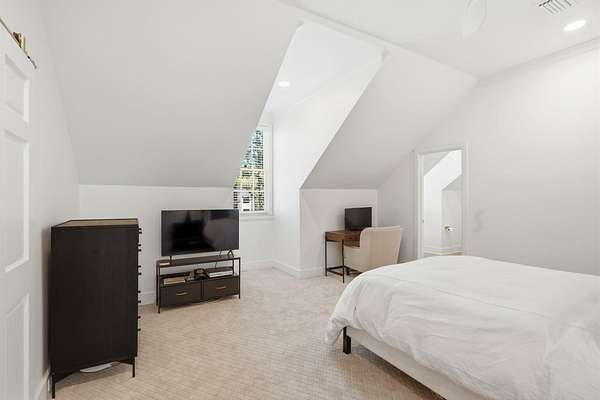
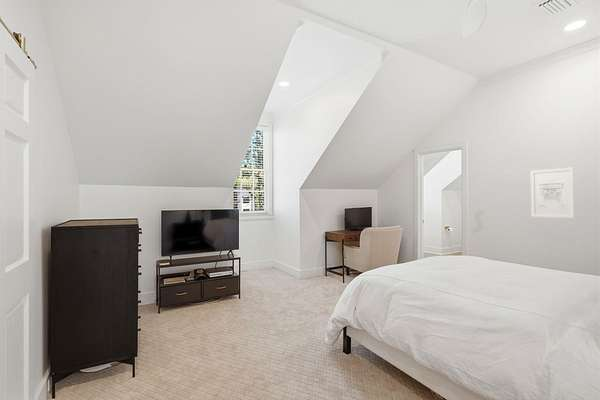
+ wall art [530,166,575,219]
